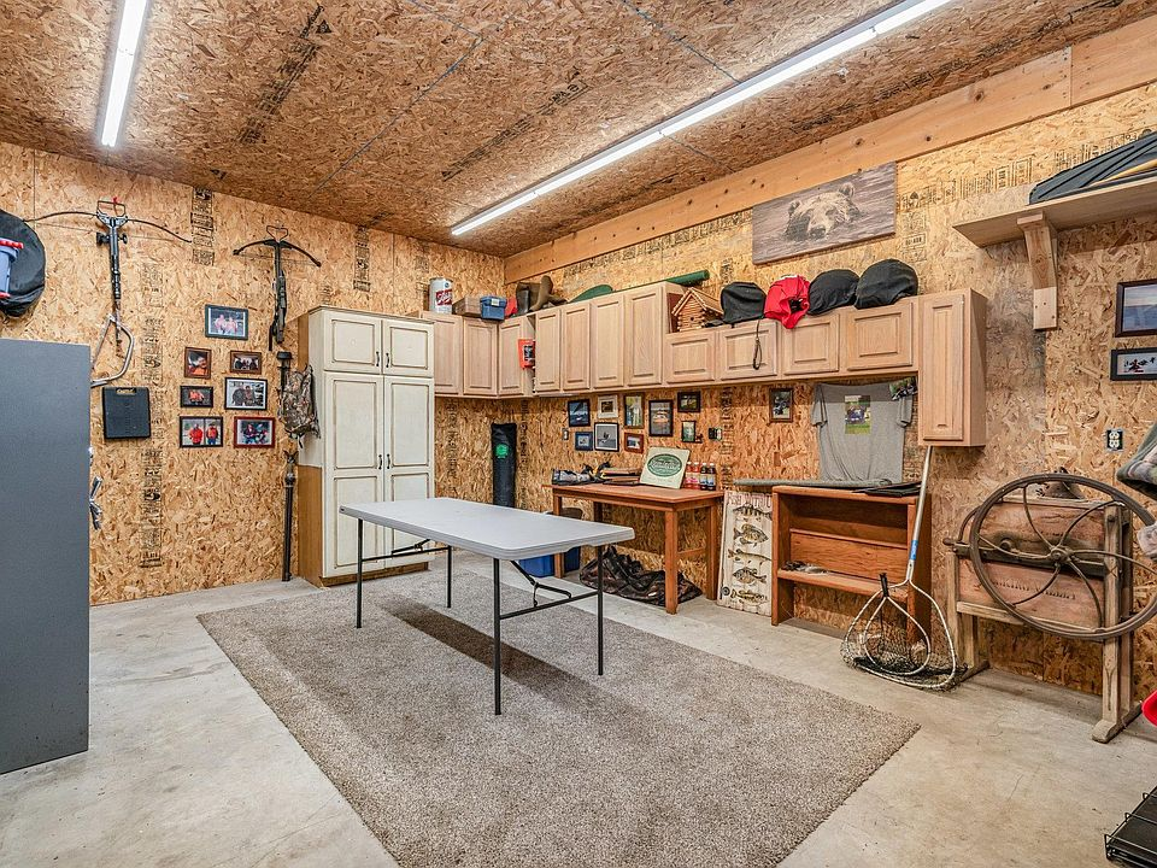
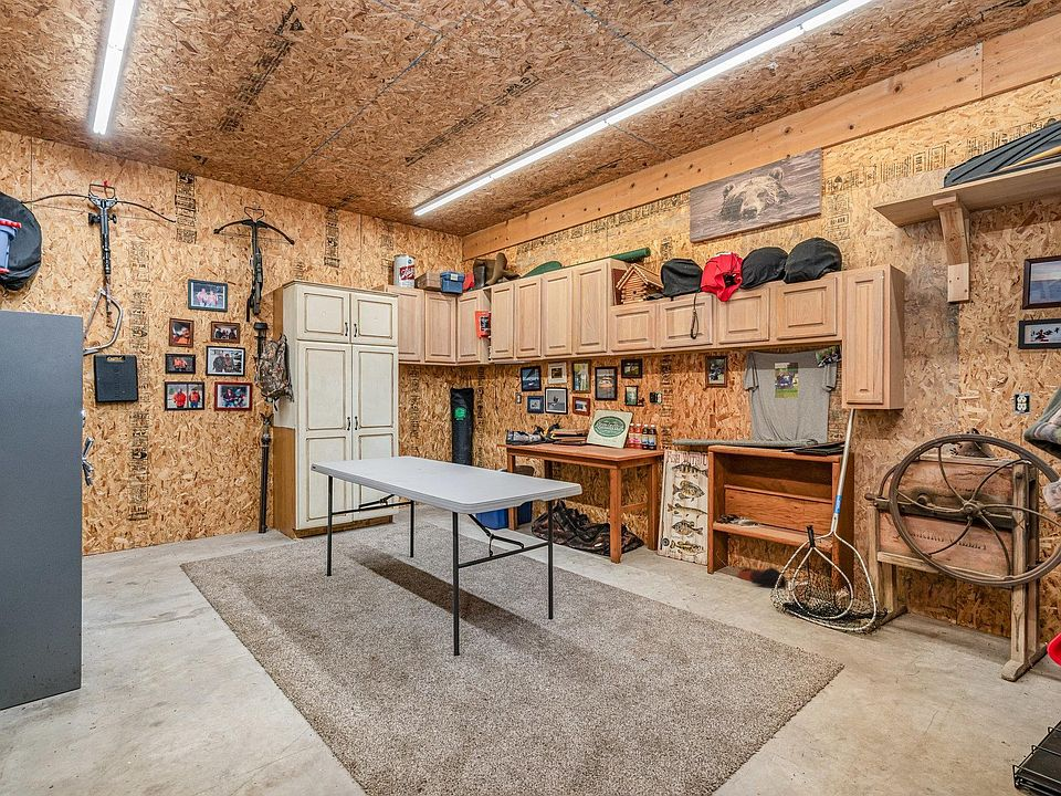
+ bag [736,566,787,589]
